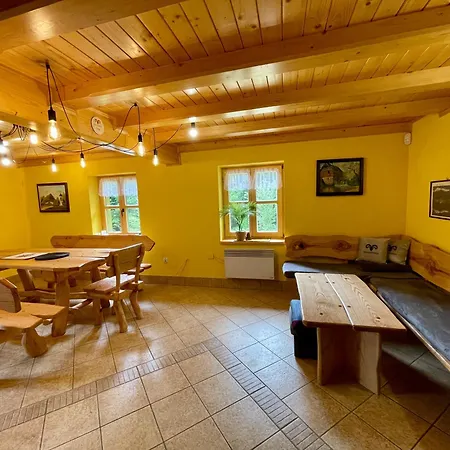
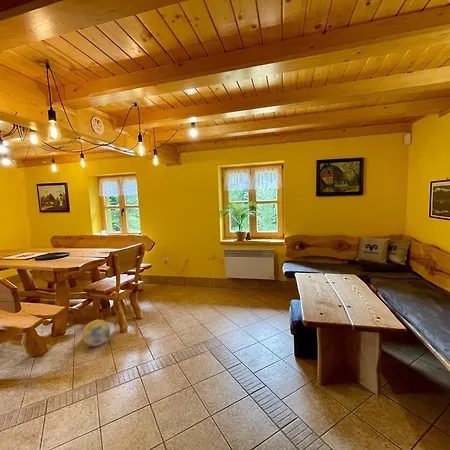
+ ball [81,319,111,347]
